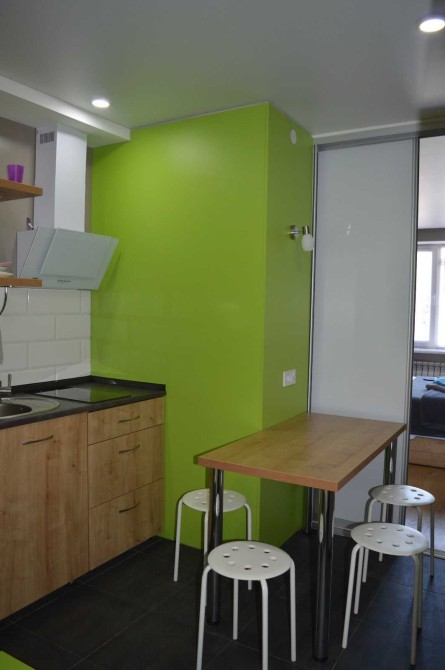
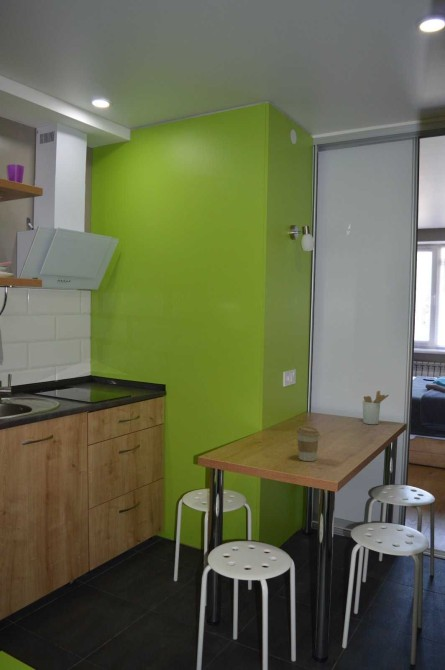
+ utensil holder [362,390,390,425]
+ coffee cup [296,425,321,462]
